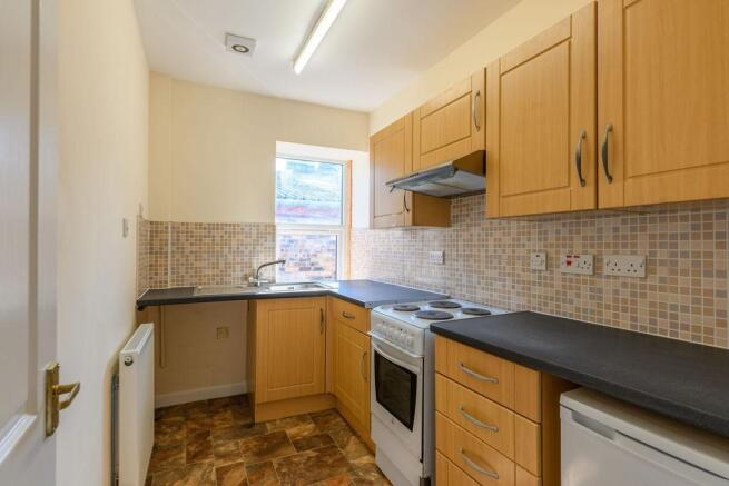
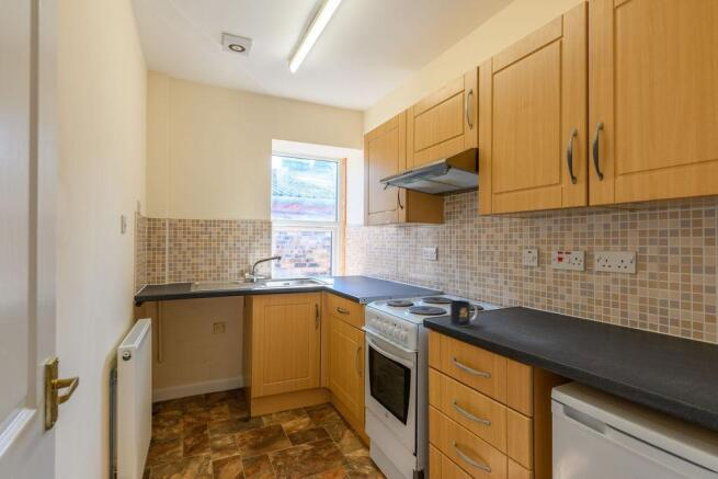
+ mug [449,299,478,327]
